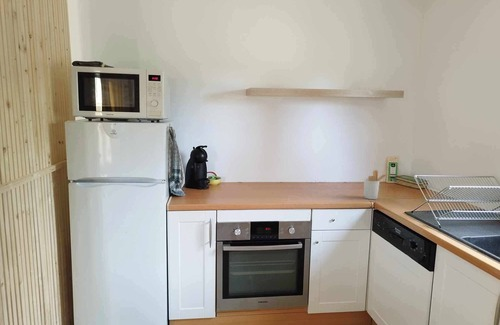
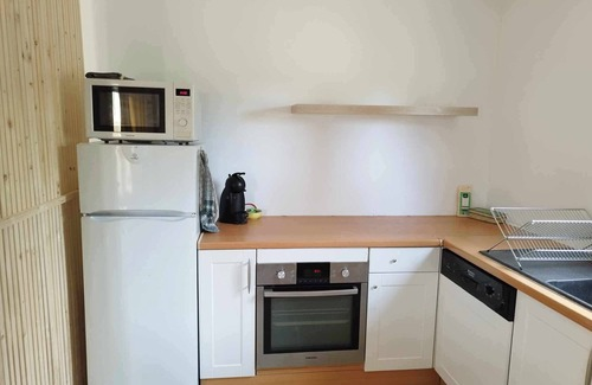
- utensil holder [363,169,389,200]
